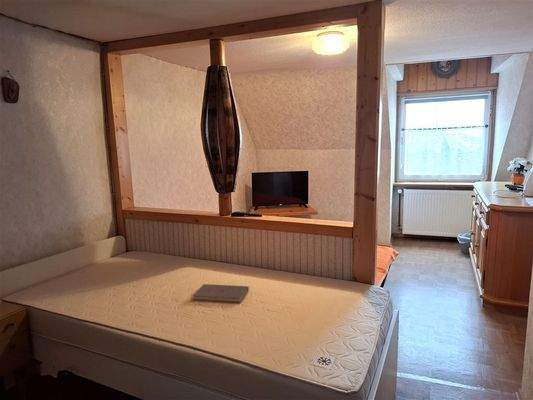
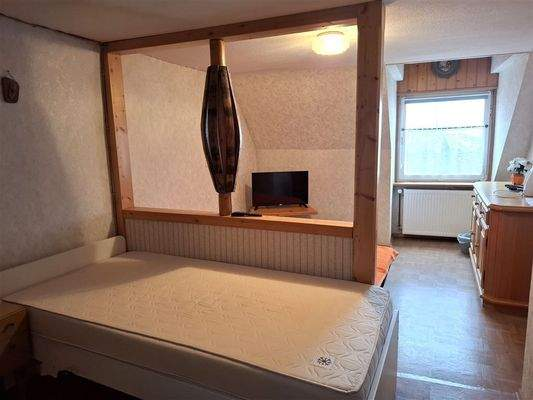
- book [192,283,250,304]
